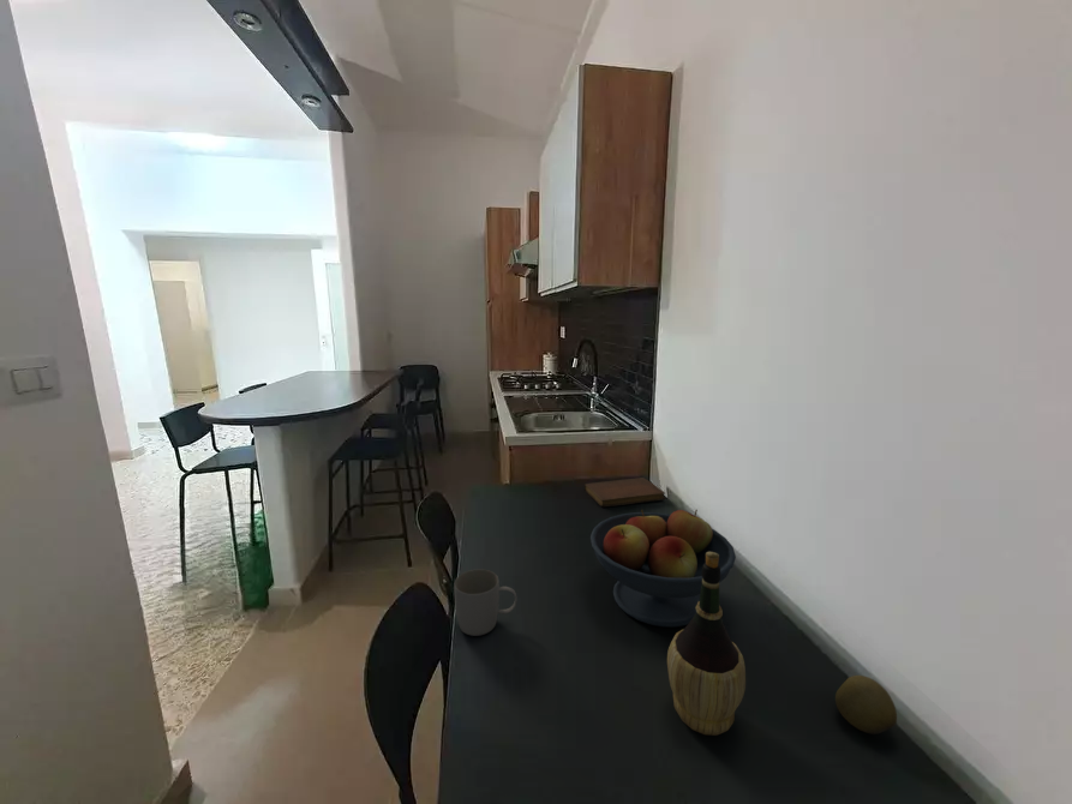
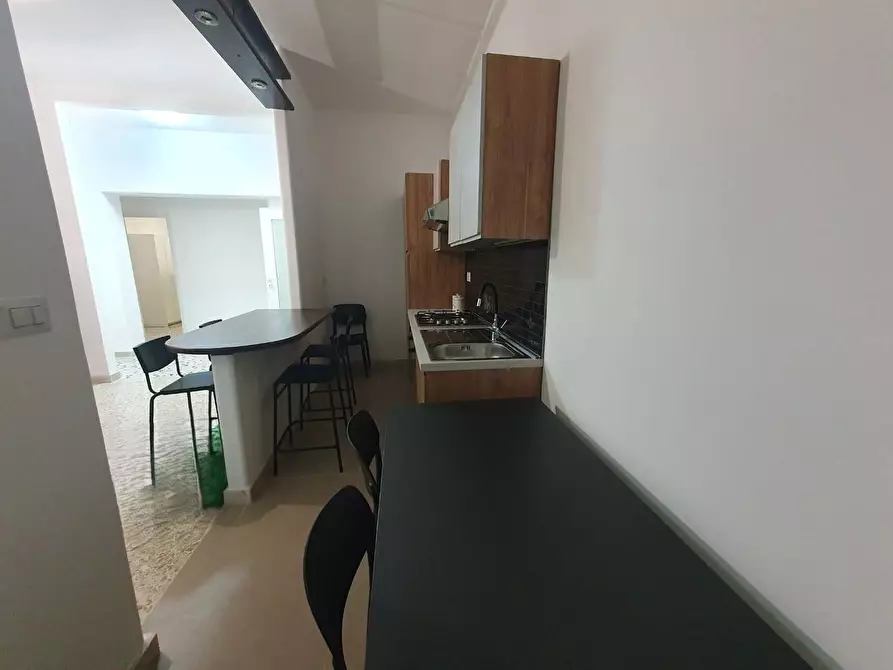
- fruit [834,674,898,736]
- fruit bowl [589,509,737,629]
- mug [453,568,519,637]
- wine bottle [666,552,747,737]
- notebook [583,476,666,508]
